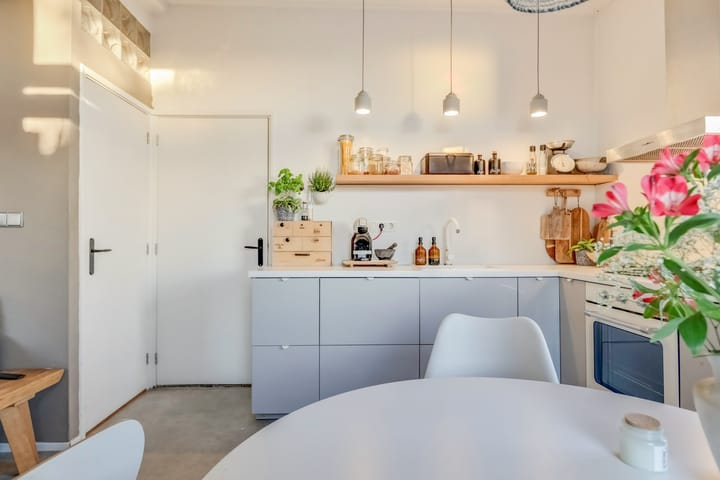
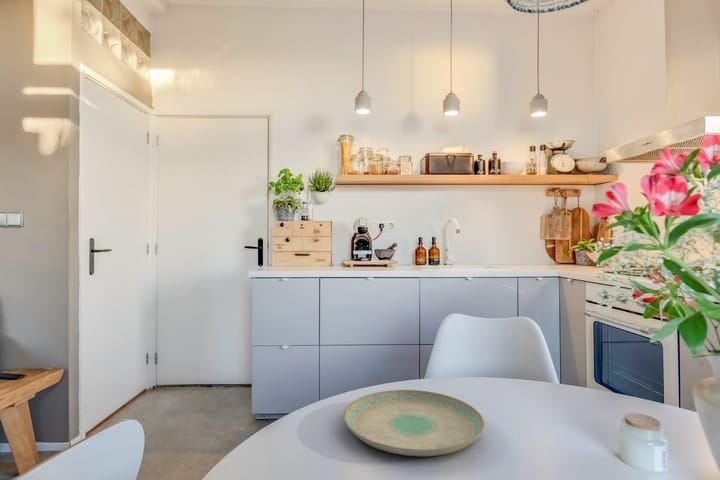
+ plate [343,389,485,457]
